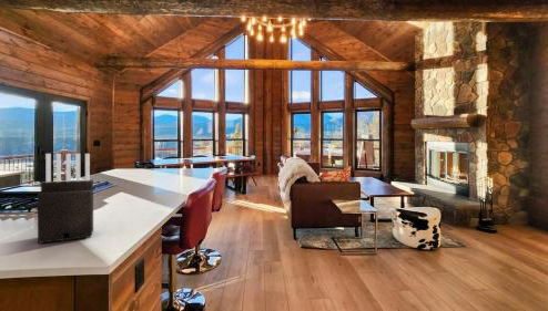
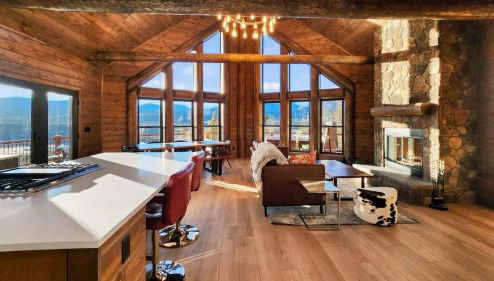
- knife block [37,153,94,245]
